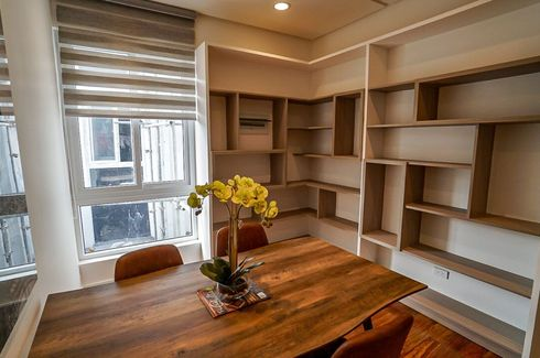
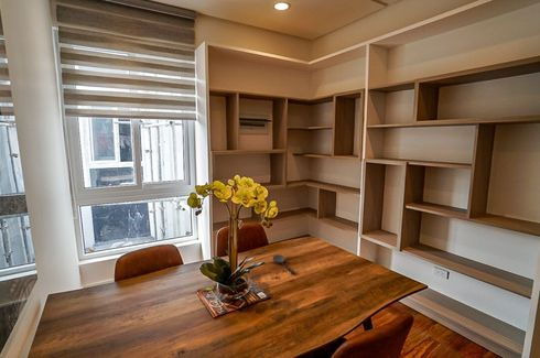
+ spoon [272,253,296,275]
